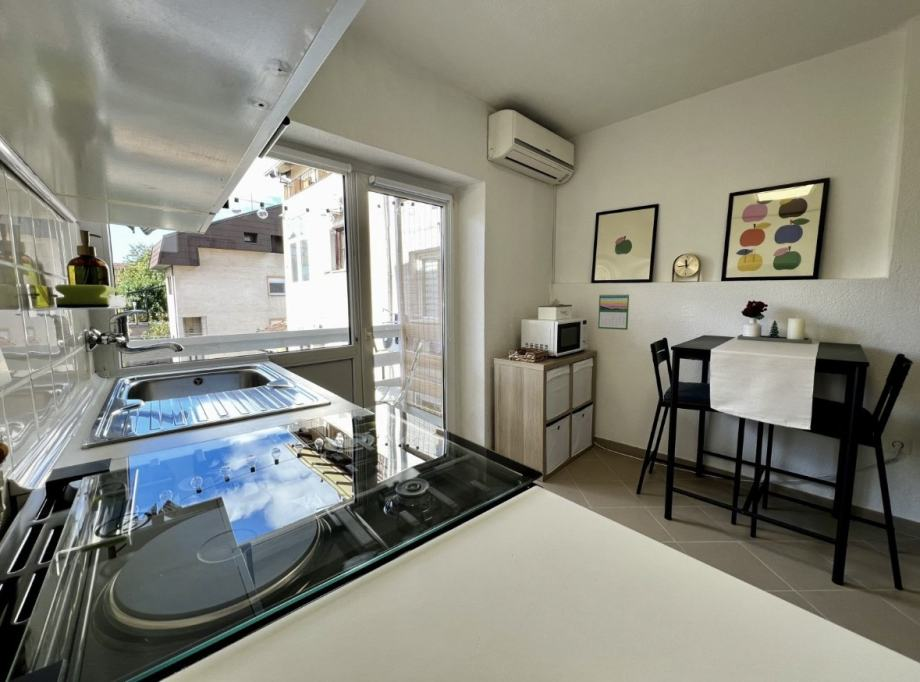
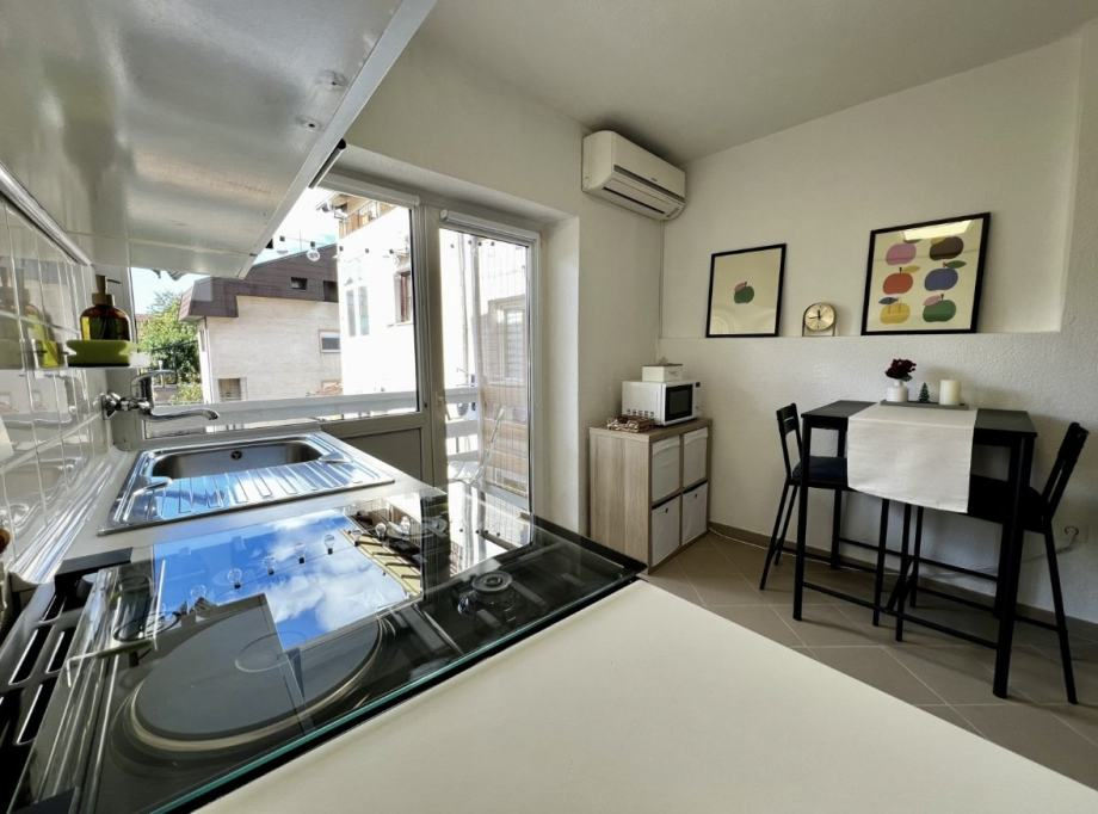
- calendar [597,292,630,331]
